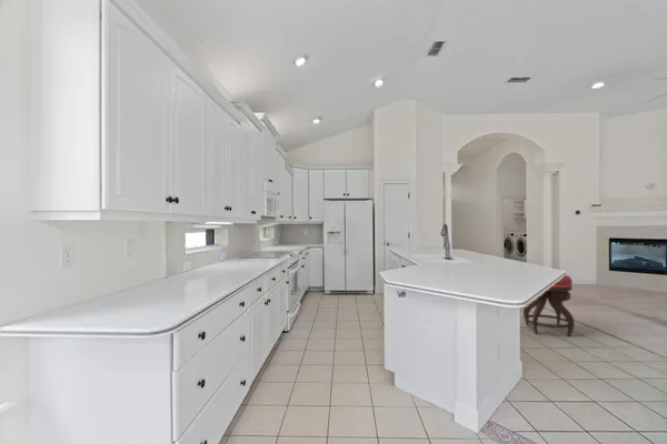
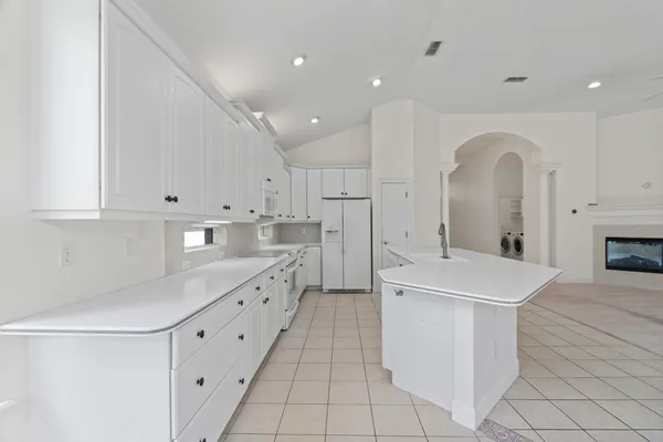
- stool [522,274,576,337]
